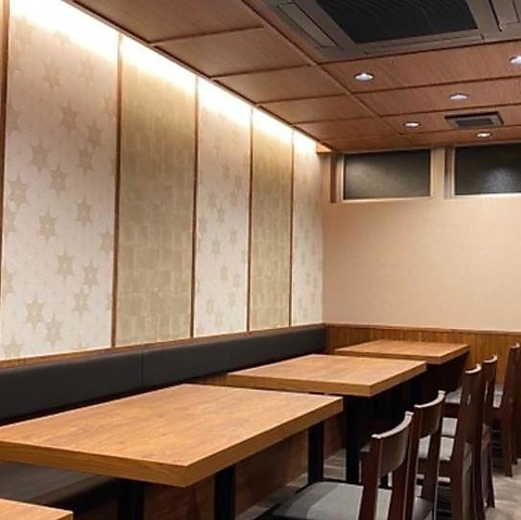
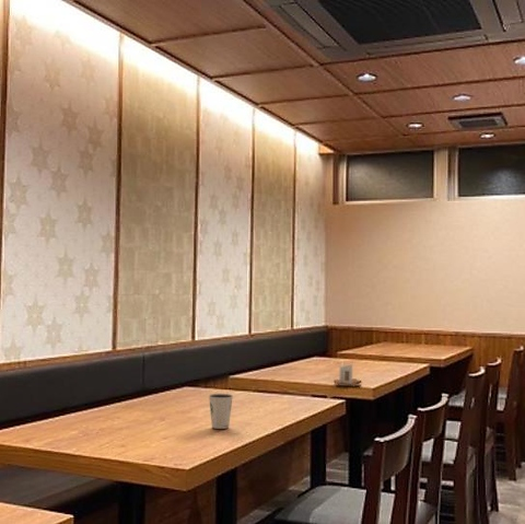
+ dixie cup [208,393,234,430]
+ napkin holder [334,360,363,387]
